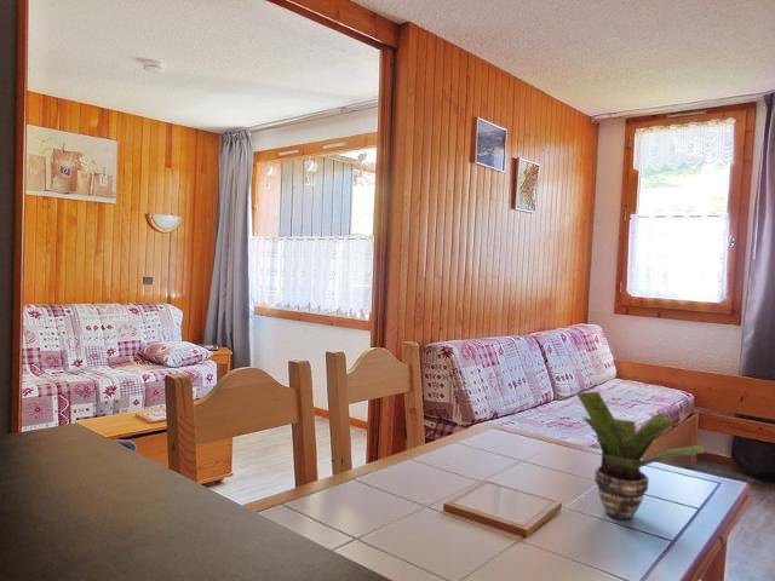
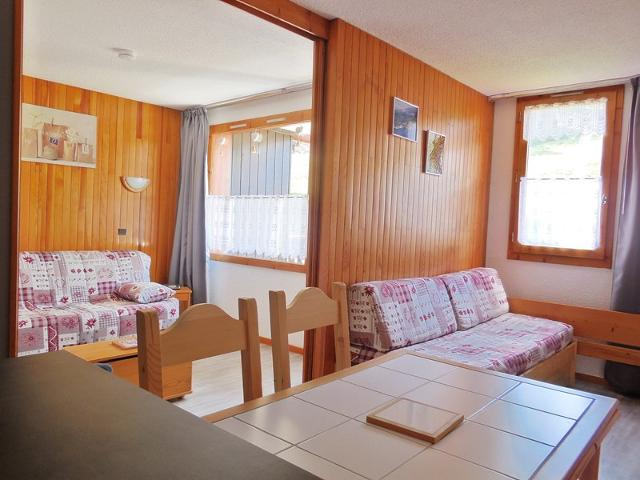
- potted plant [575,391,706,520]
